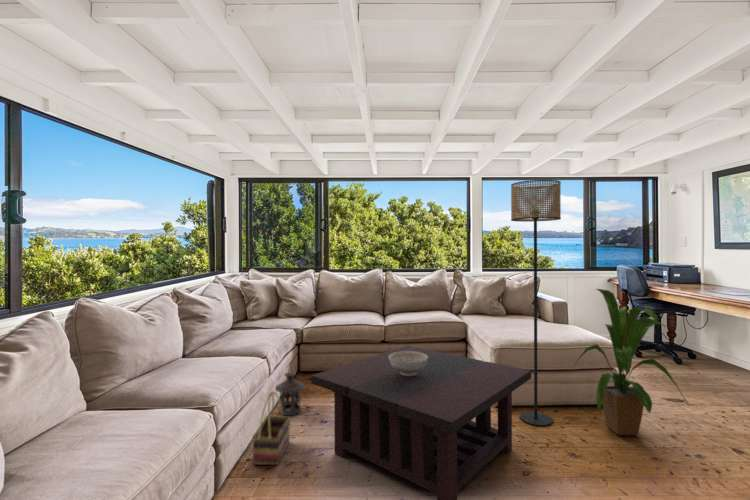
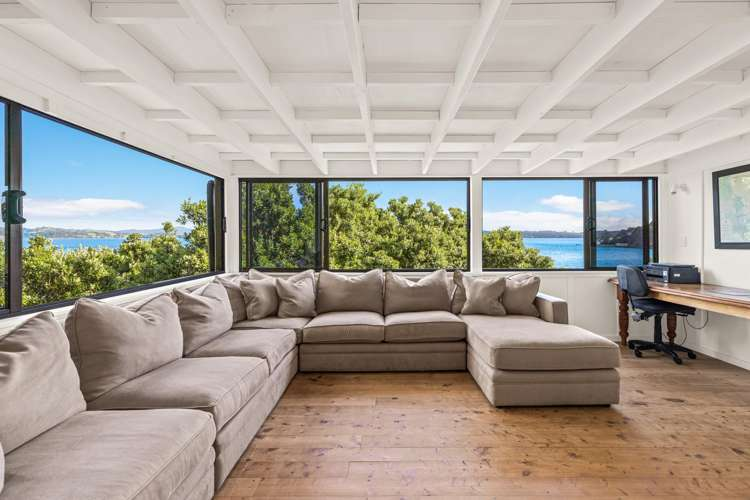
- lantern [274,362,306,417]
- decorative bowl [389,351,428,376]
- basket [251,390,291,466]
- coffee table [311,344,532,500]
- floor lamp [510,179,562,427]
- house plant [572,288,690,436]
